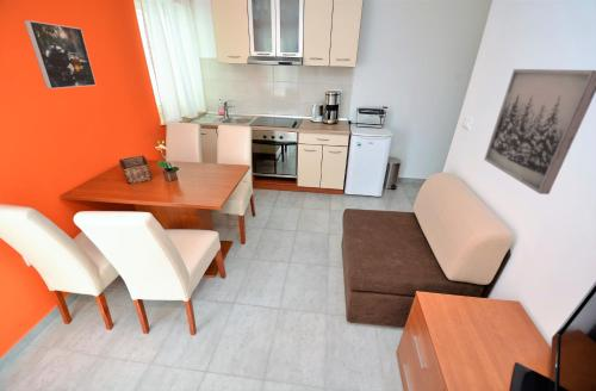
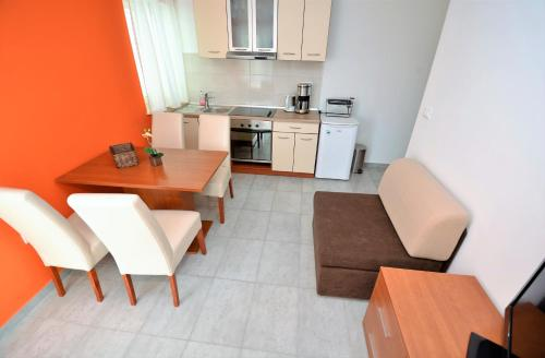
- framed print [23,19,98,89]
- wall art [483,68,596,196]
